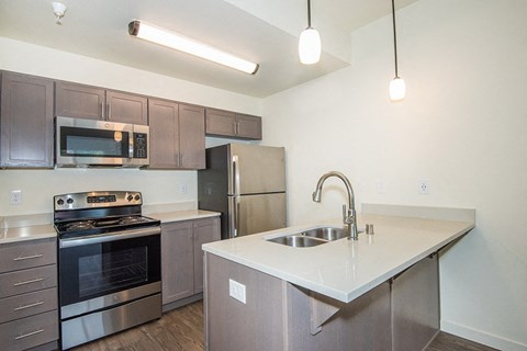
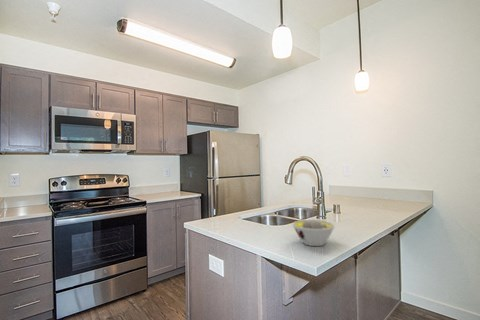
+ bowl [291,219,336,247]
